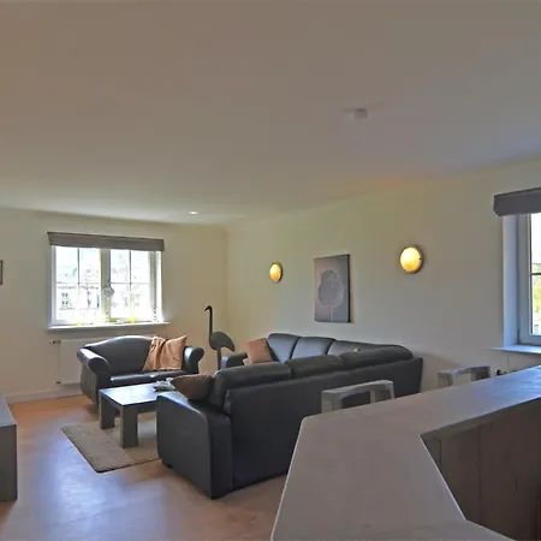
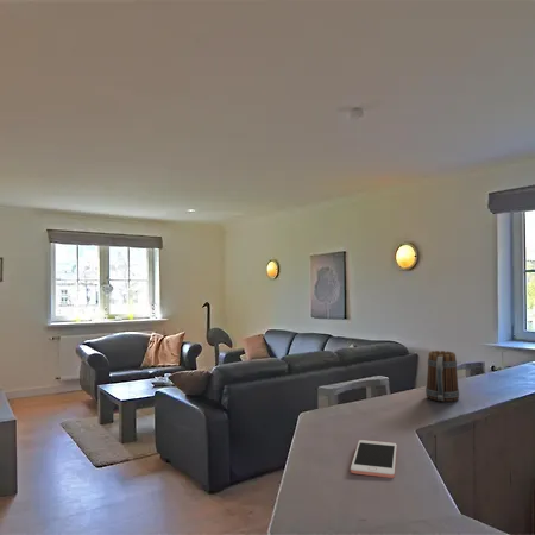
+ mug [424,350,460,403]
+ cell phone [350,439,398,479]
